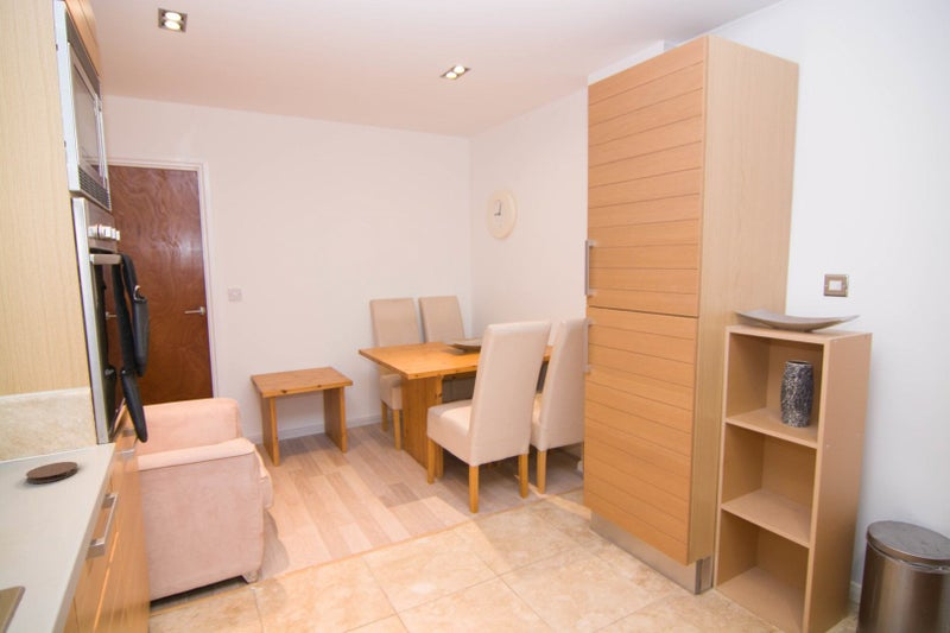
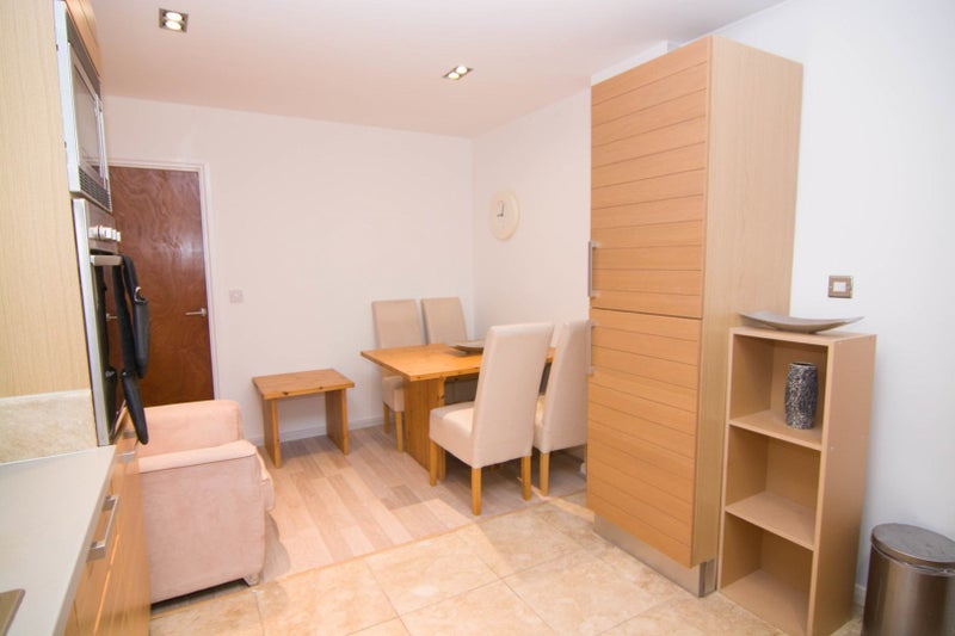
- coaster [25,461,80,485]
